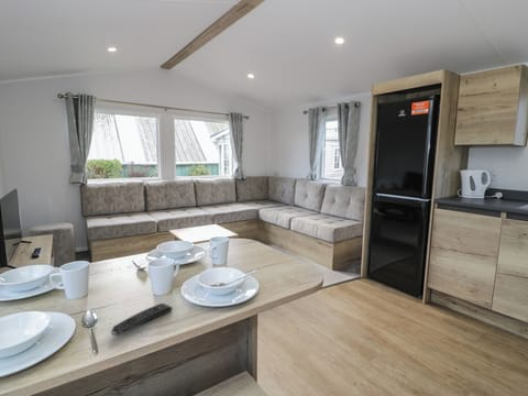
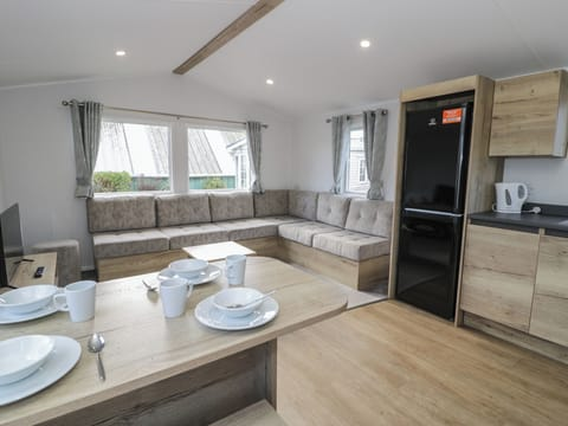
- remote control [110,302,173,337]
